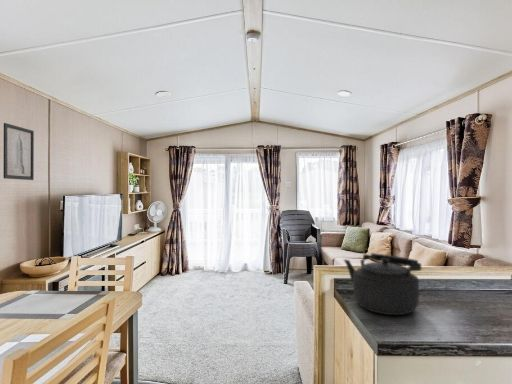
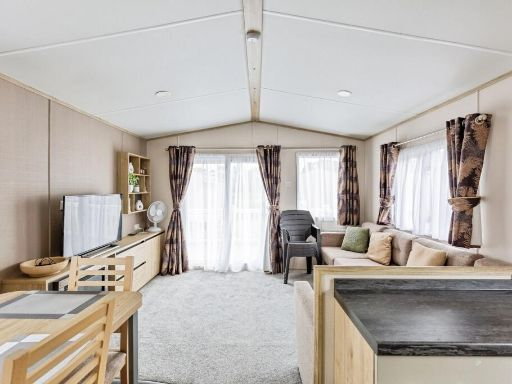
- kettle [343,252,423,316]
- wall art [3,122,35,181]
